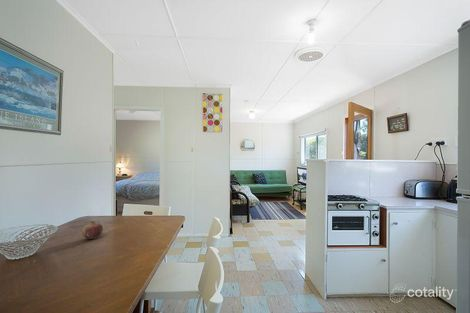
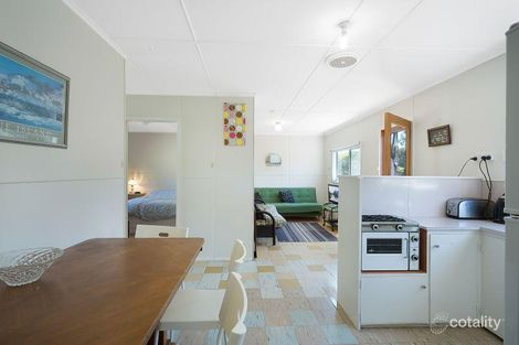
- fruit [81,220,104,240]
